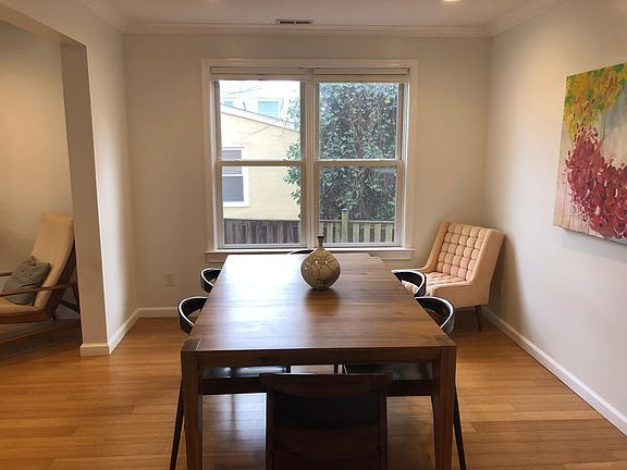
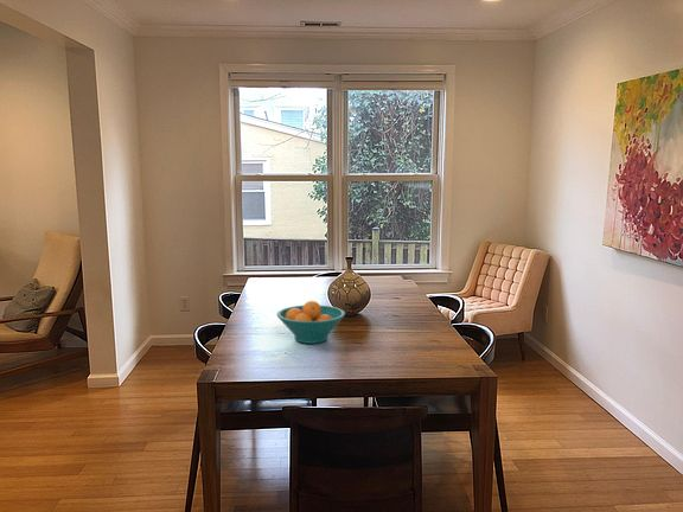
+ fruit bowl [275,300,346,345]
